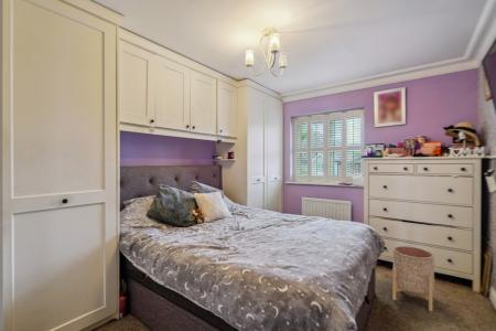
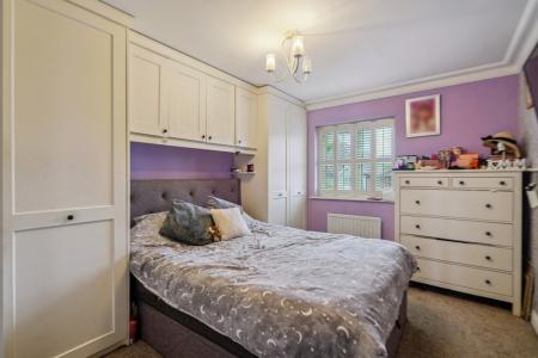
- planter [391,245,435,312]
